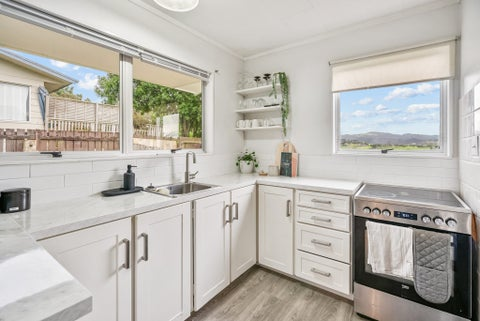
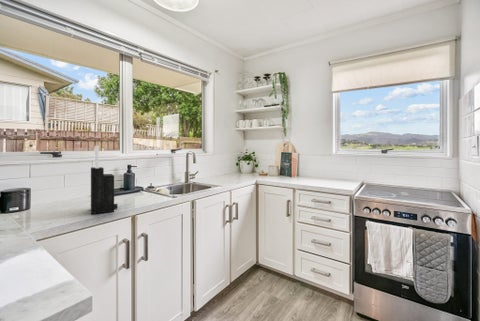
+ knife block [90,145,118,215]
